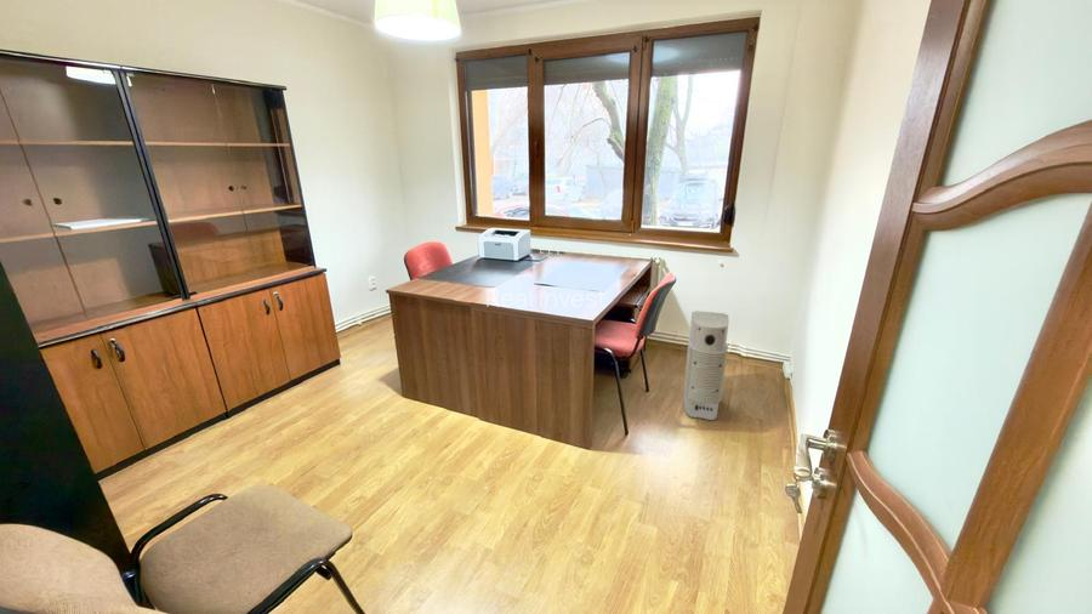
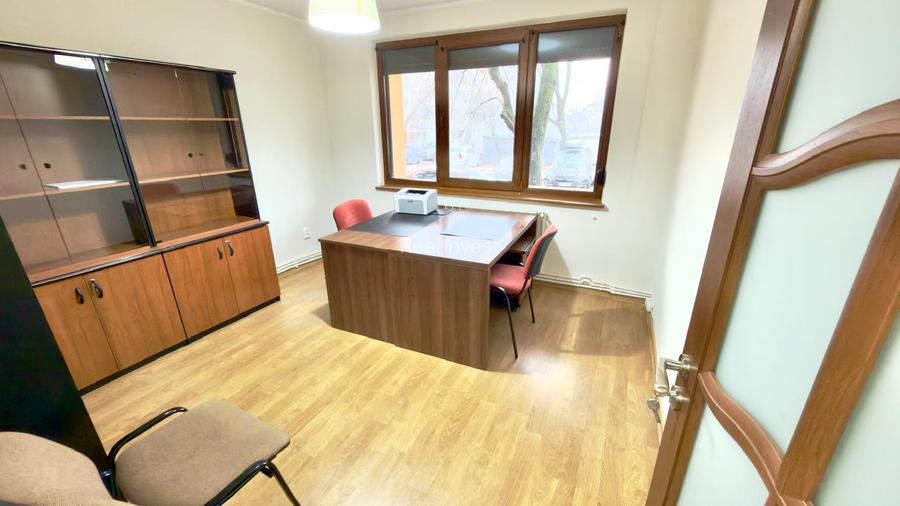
- air purifier [683,309,730,421]
